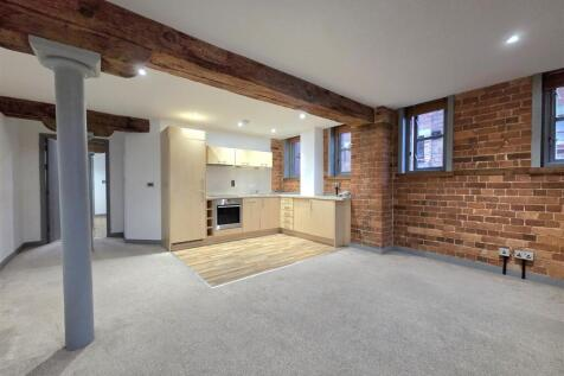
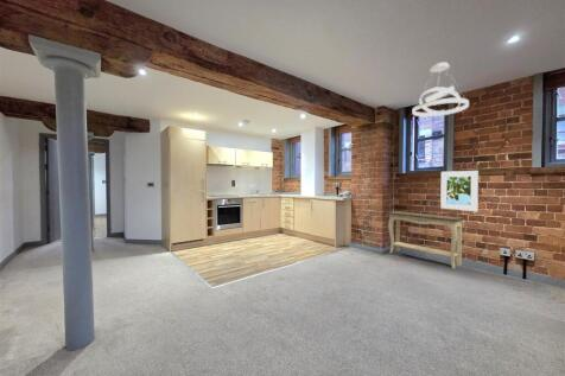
+ console table [387,210,465,269]
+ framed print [439,170,480,212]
+ pendant light [412,62,470,117]
